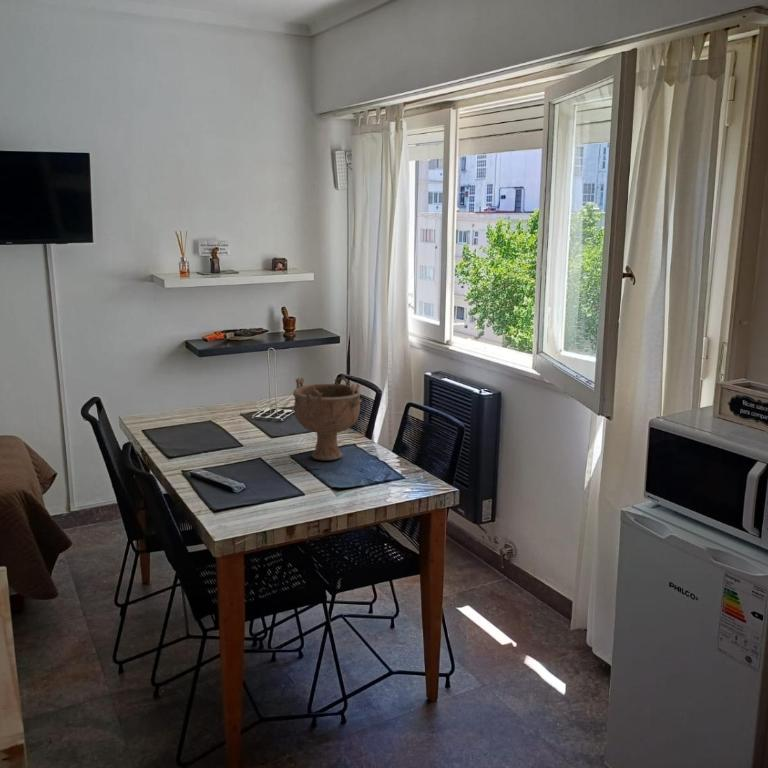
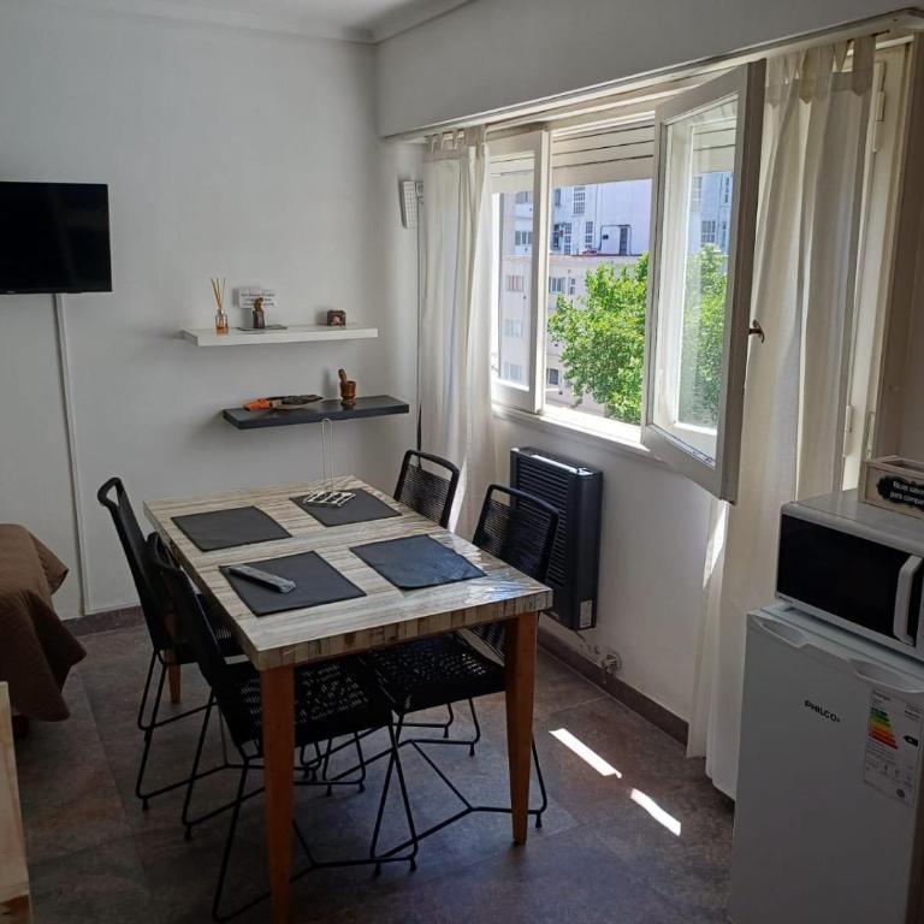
- decorative bowl [292,373,363,461]
